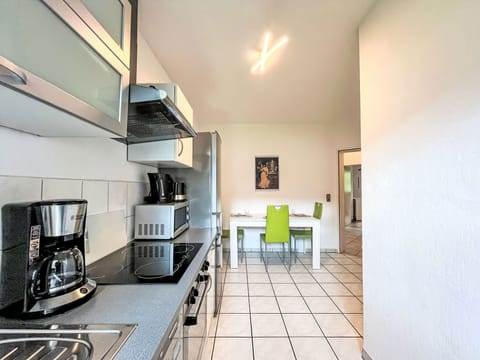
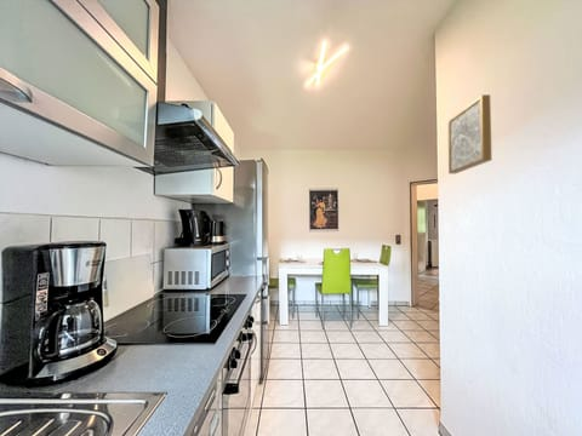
+ wall art [447,93,492,174]
